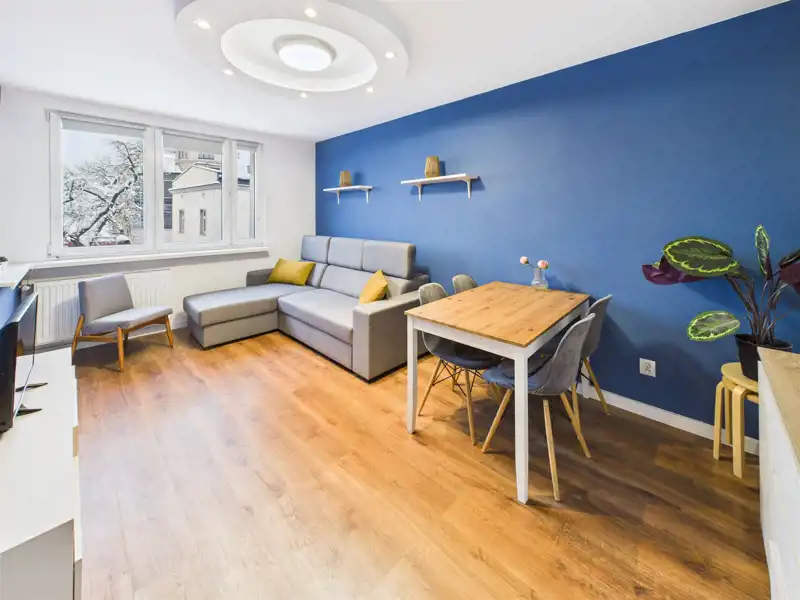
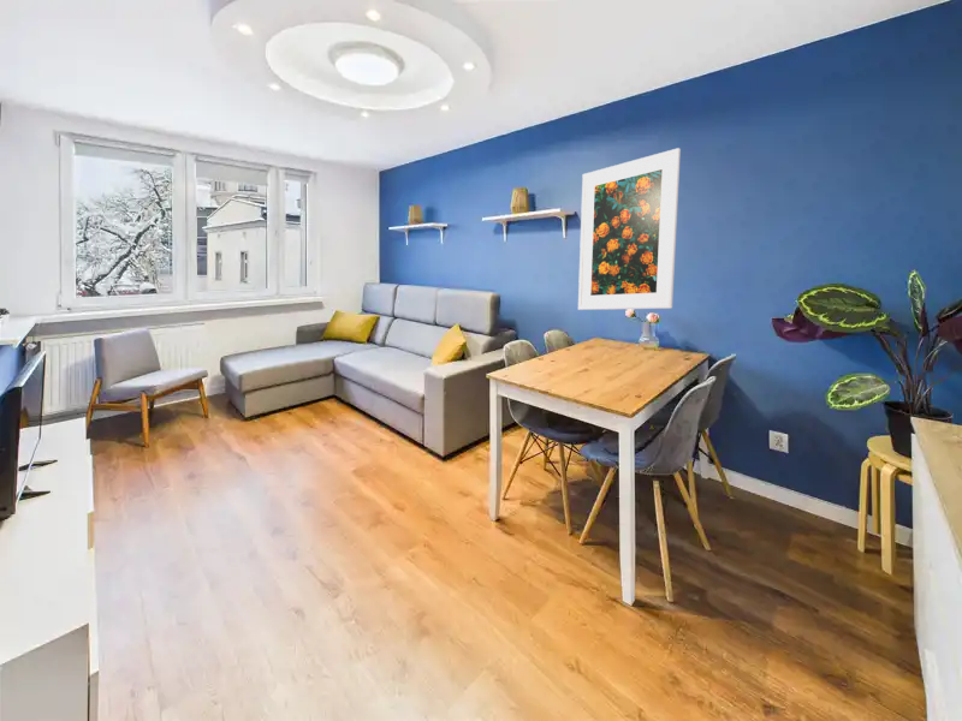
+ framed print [577,147,682,311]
